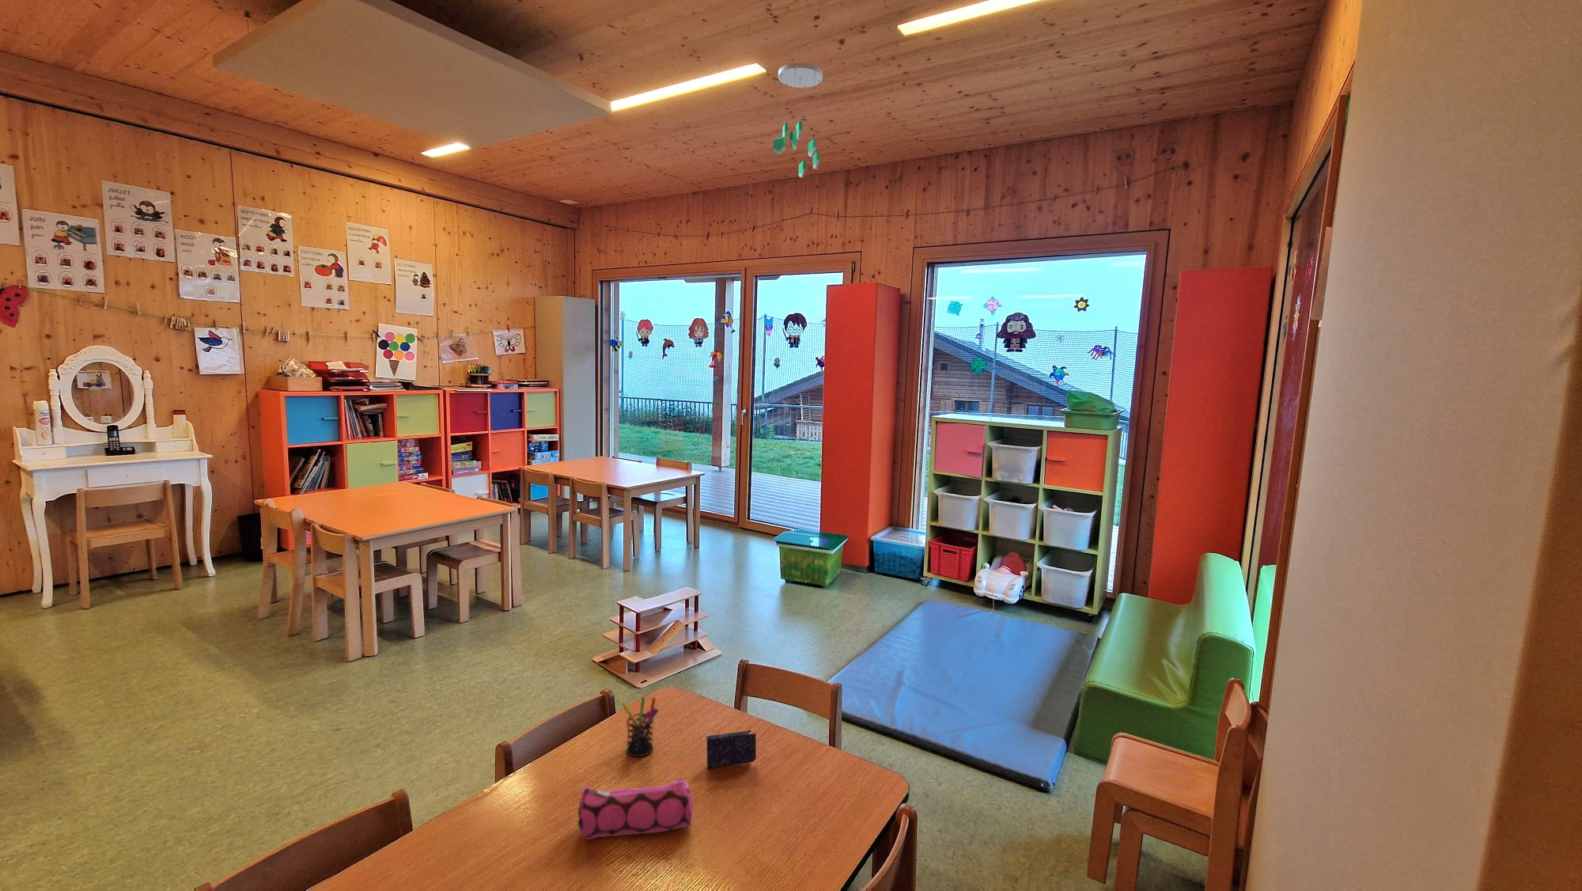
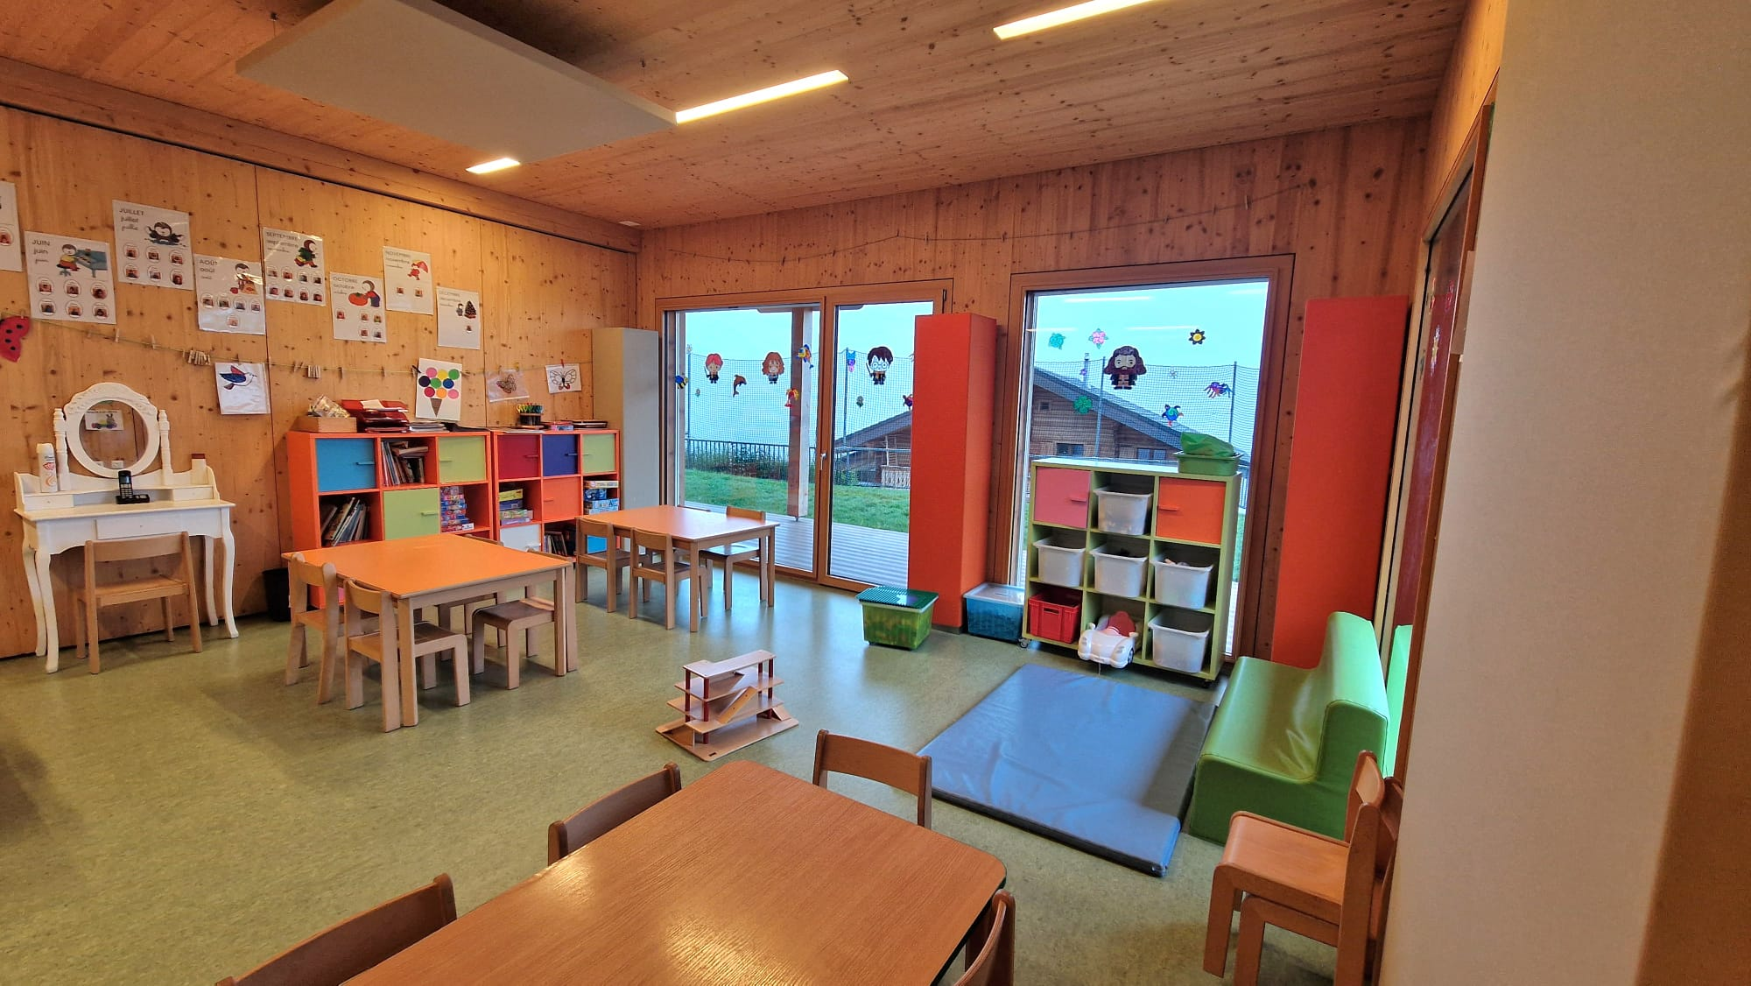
- ceiling mobile [773,62,824,178]
- crayon box [706,729,757,769]
- pen holder [620,697,660,757]
- pencil case [577,777,693,840]
